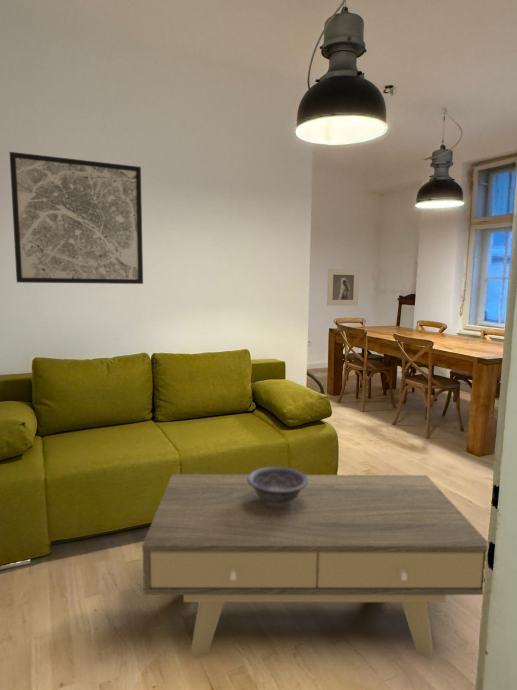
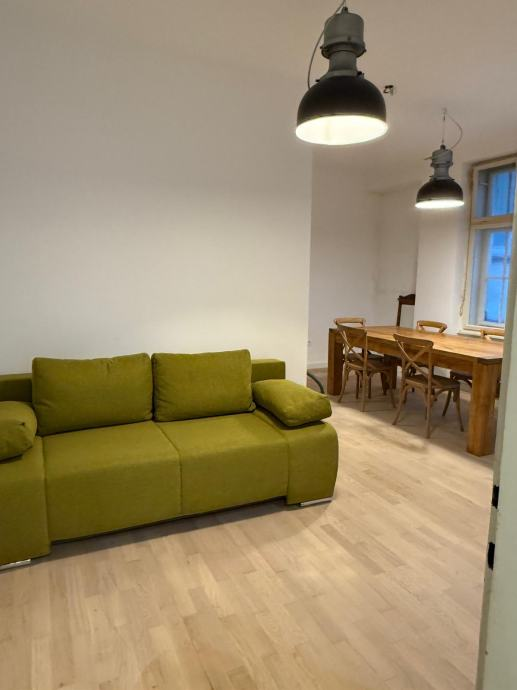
- wall art [9,151,144,285]
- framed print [326,268,360,307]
- coffee table [141,473,489,660]
- decorative bowl [247,466,308,506]
